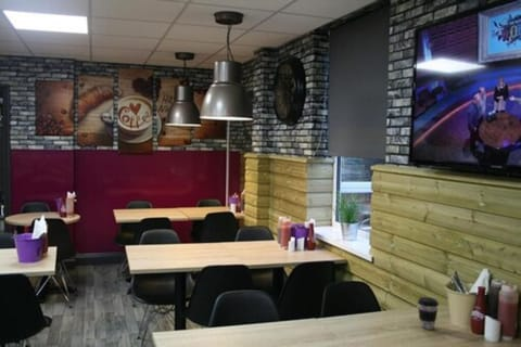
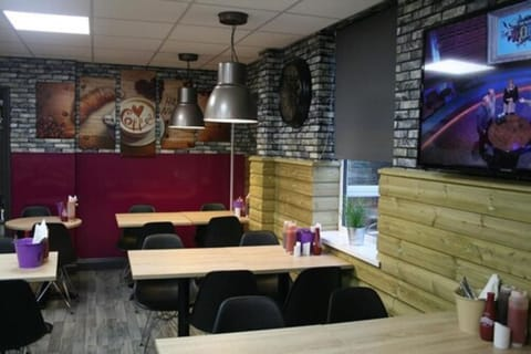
- coffee cup [417,296,440,331]
